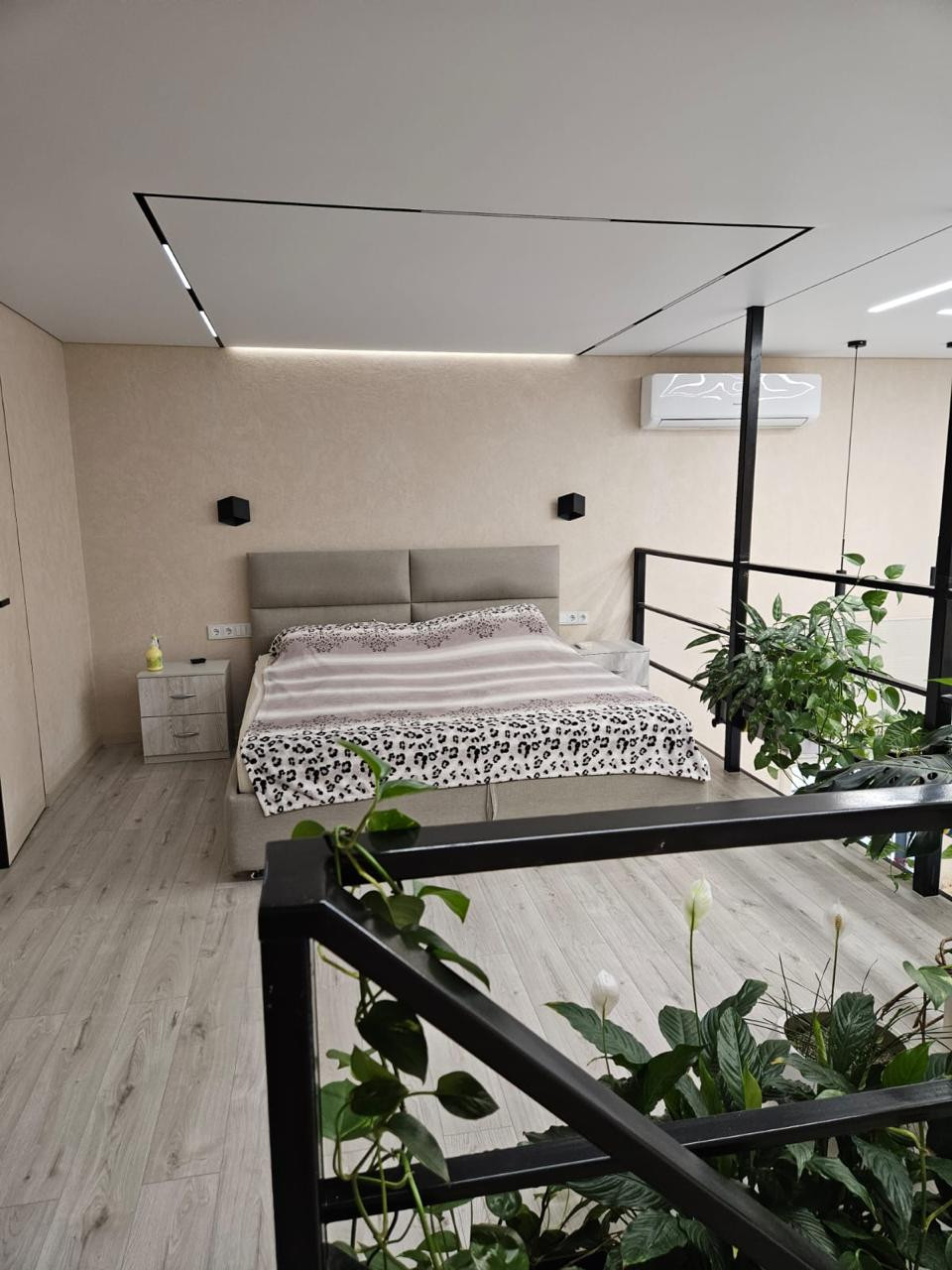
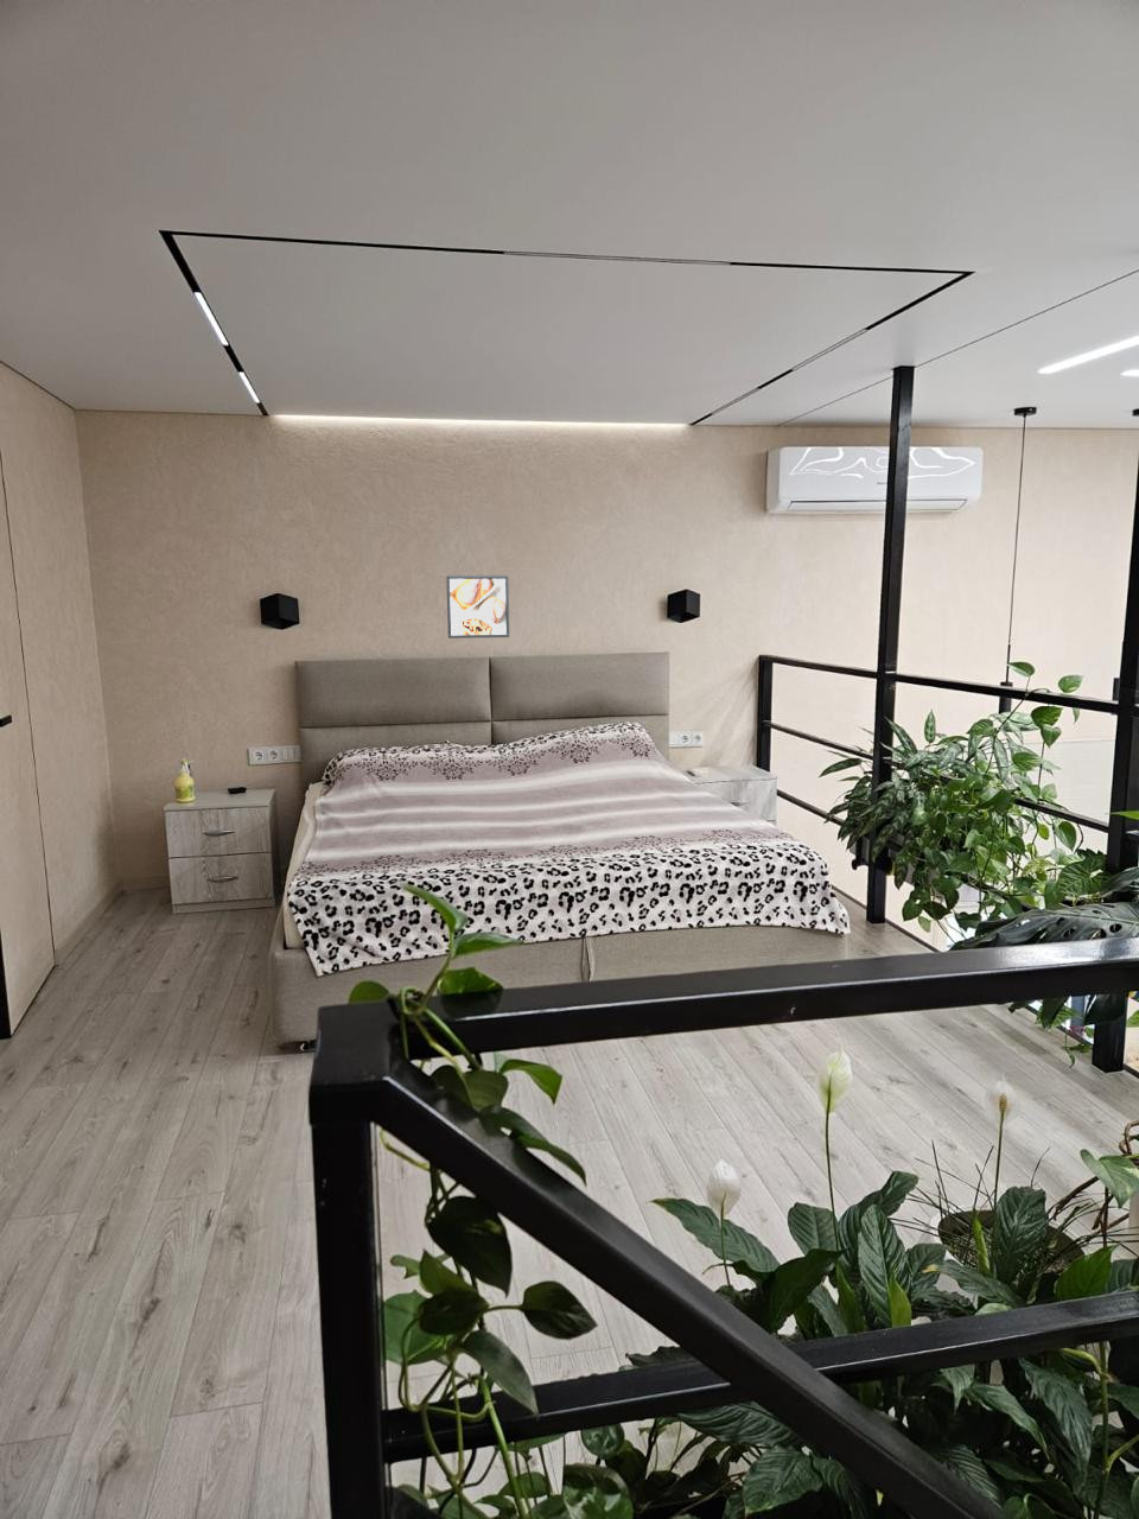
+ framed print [445,574,510,640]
